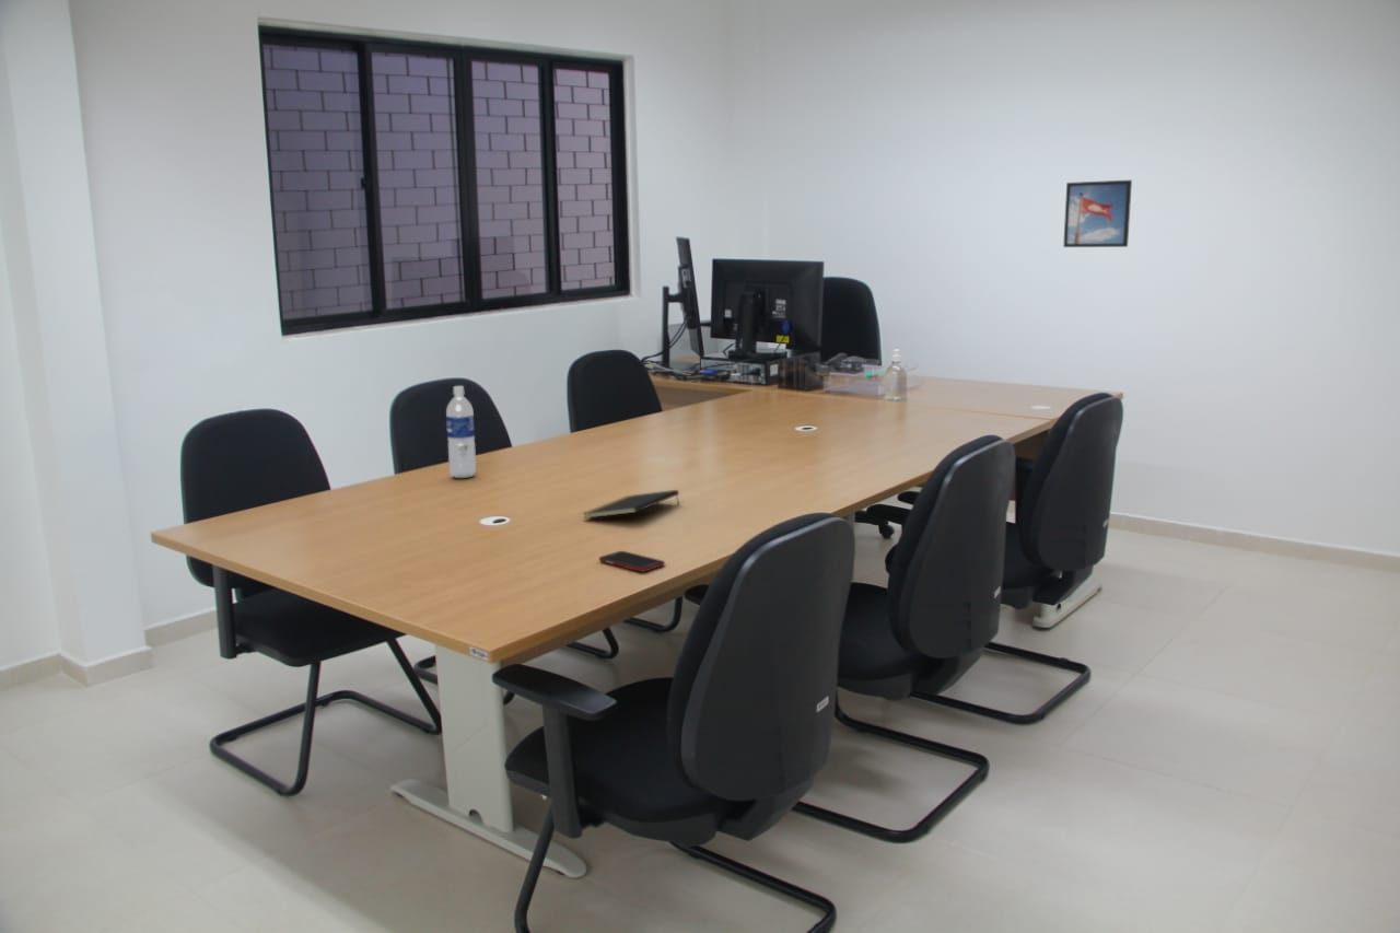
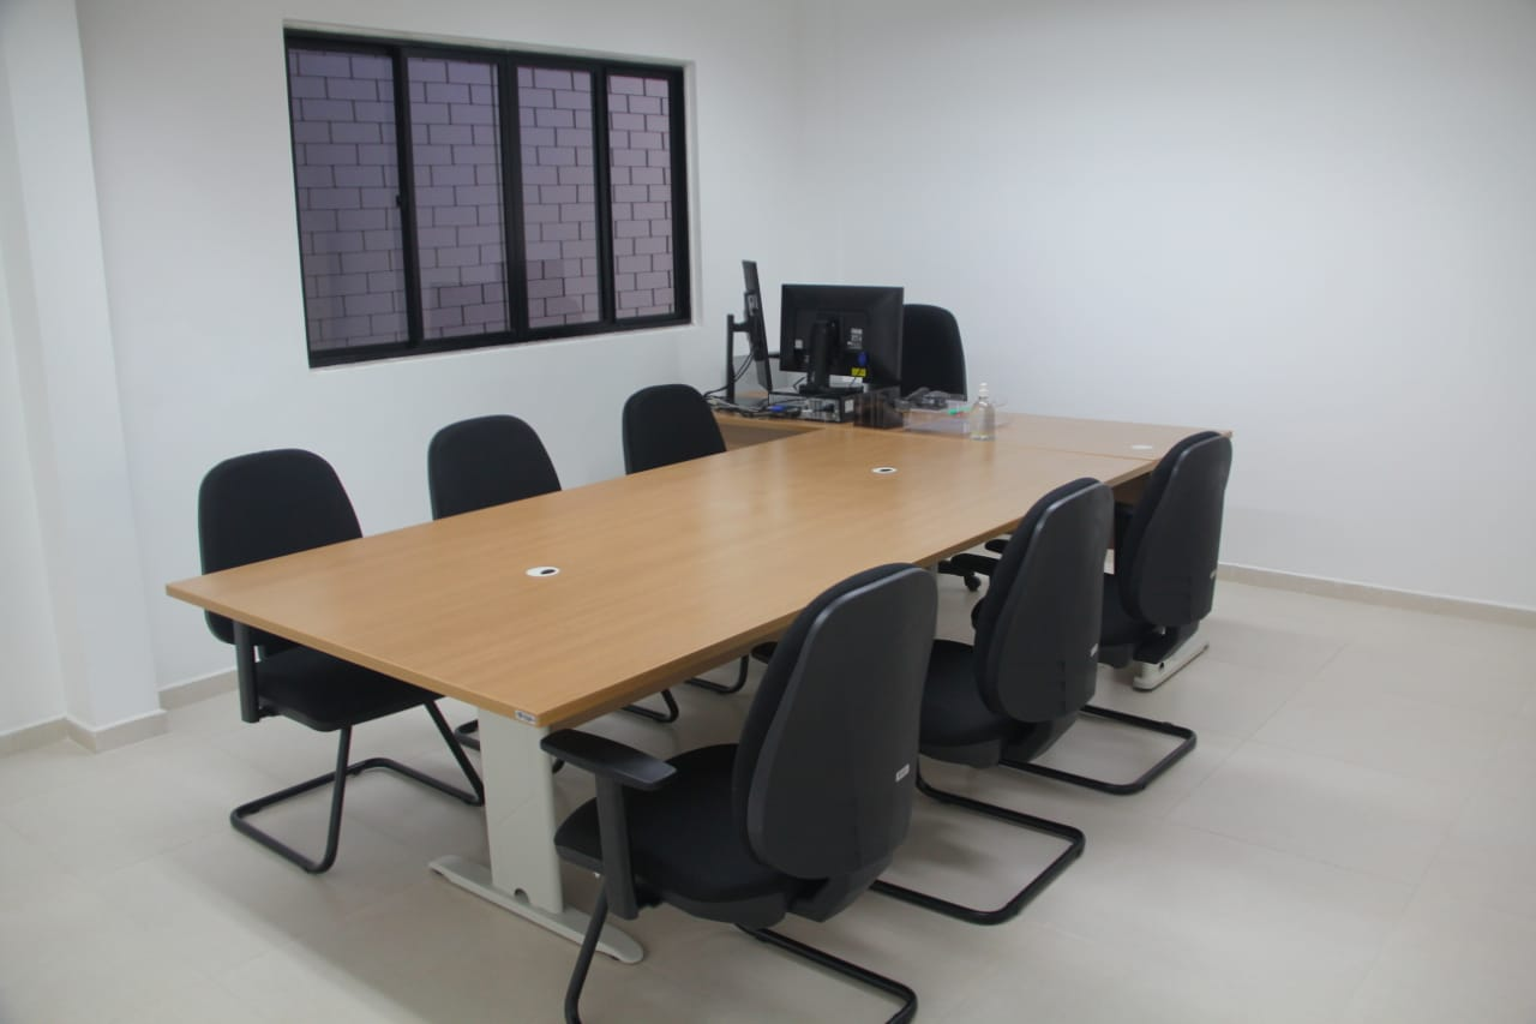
- cell phone [598,550,666,573]
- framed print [1062,179,1133,248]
- water bottle [445,385,477,479]
- notepad [581,489,680,520]
